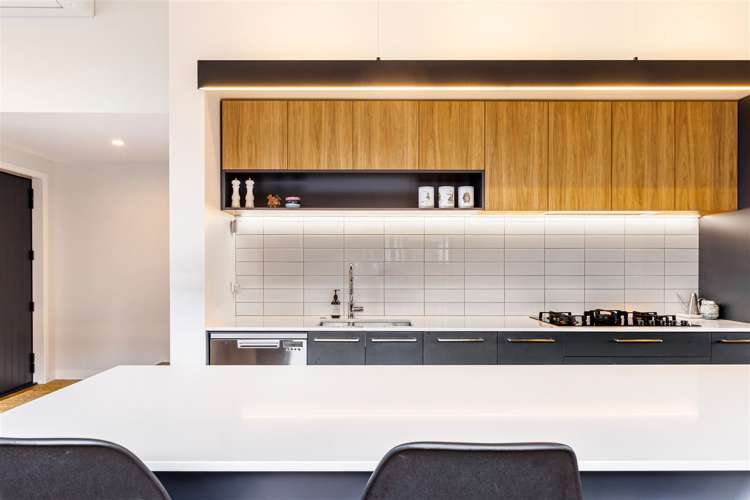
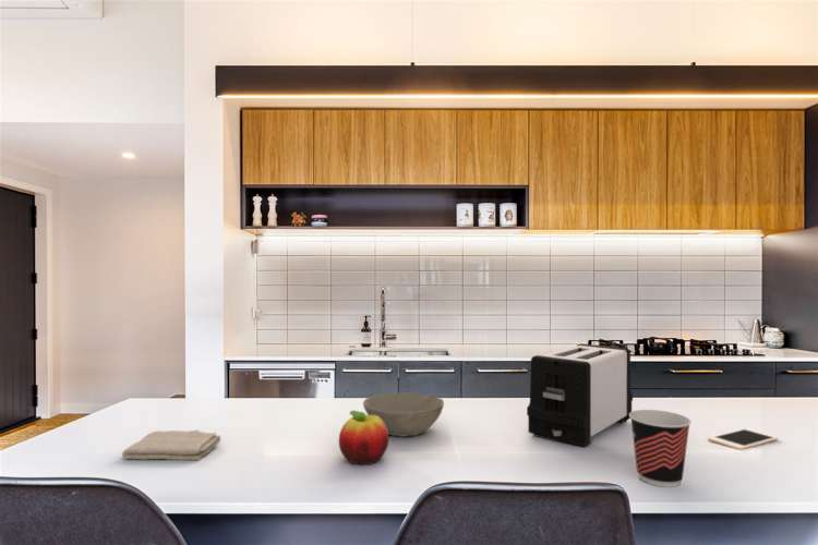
+ toaster [526,343,634,448]
+ cell phone [707,427,780,451]
+ bowl [362,391,445,438]
+ cup [629,409,693,488]
+ fruit [338,410,389,465]
+ washcloth [121,429,221,462]
